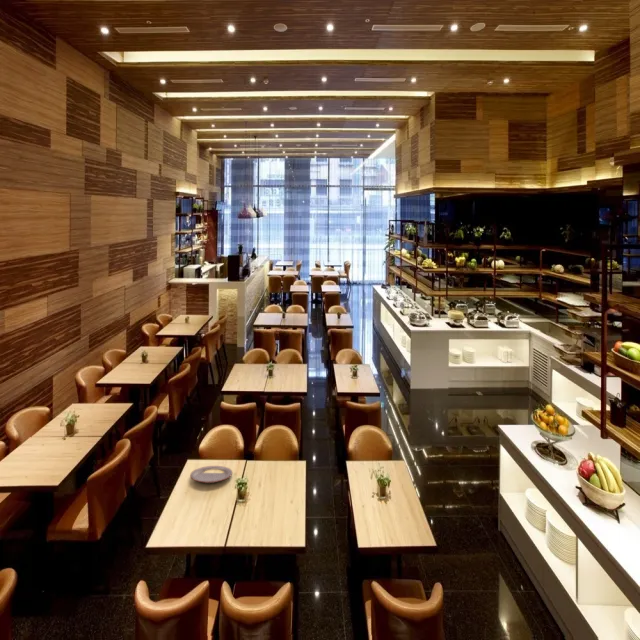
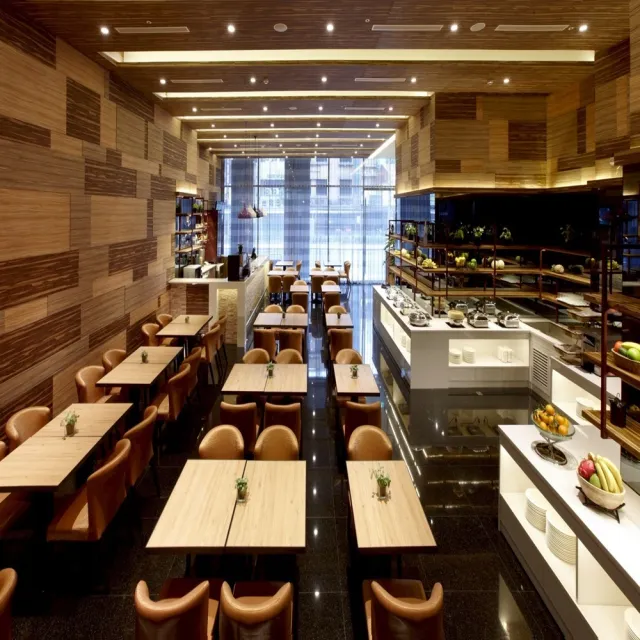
- plate [189,465,233,484]
